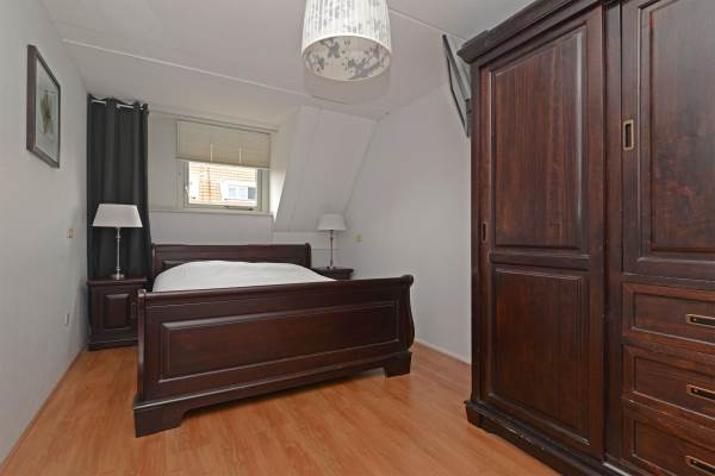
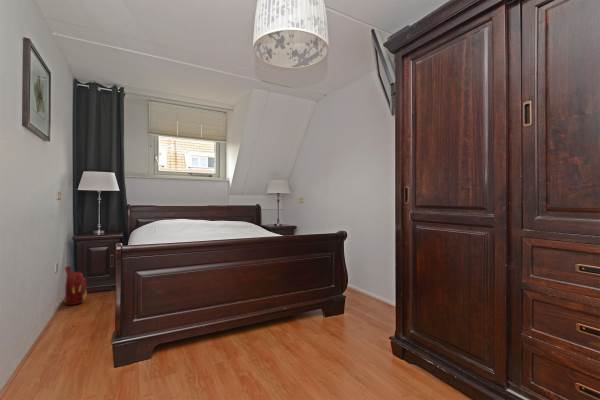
+ backpack [64,265,88,306]
